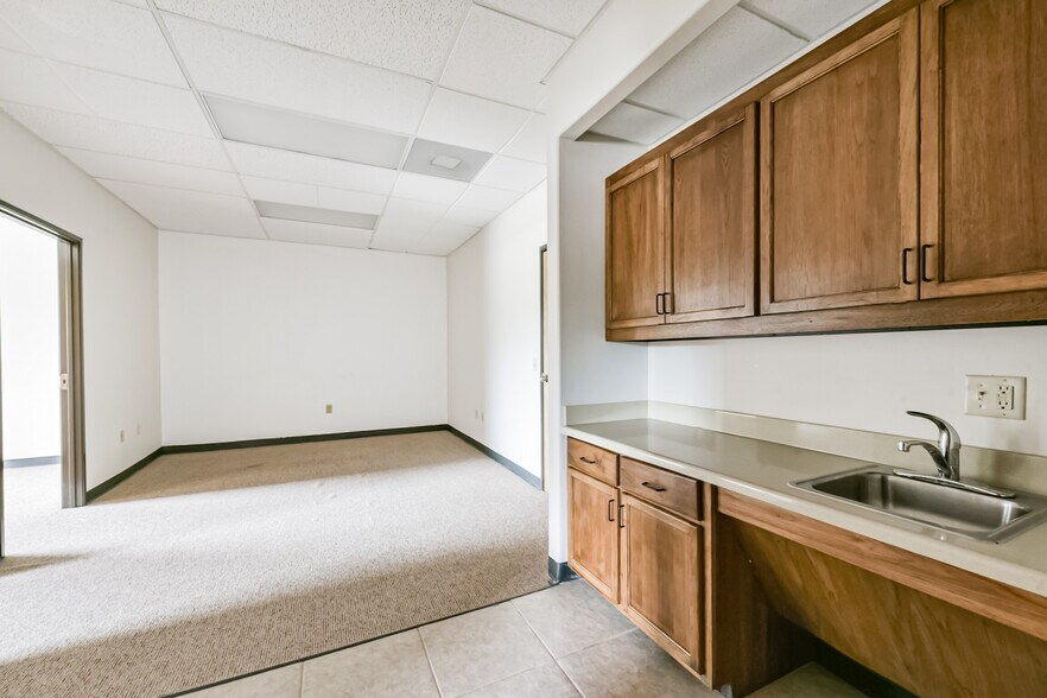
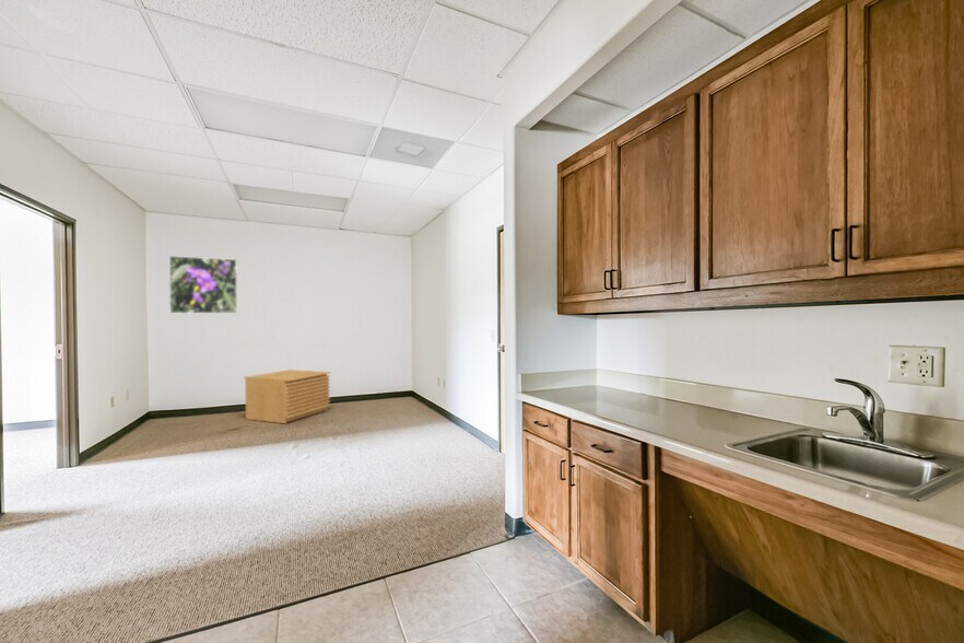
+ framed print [168,255,238,314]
+ storage cabinet [243,369,331,424]
